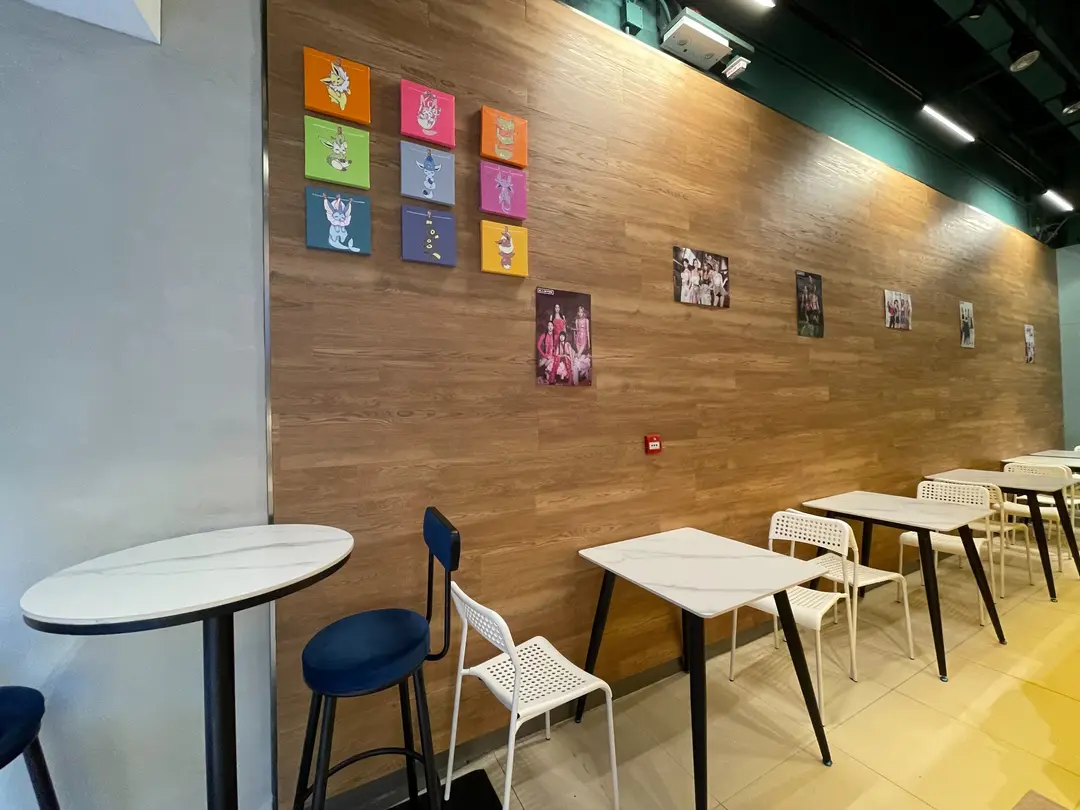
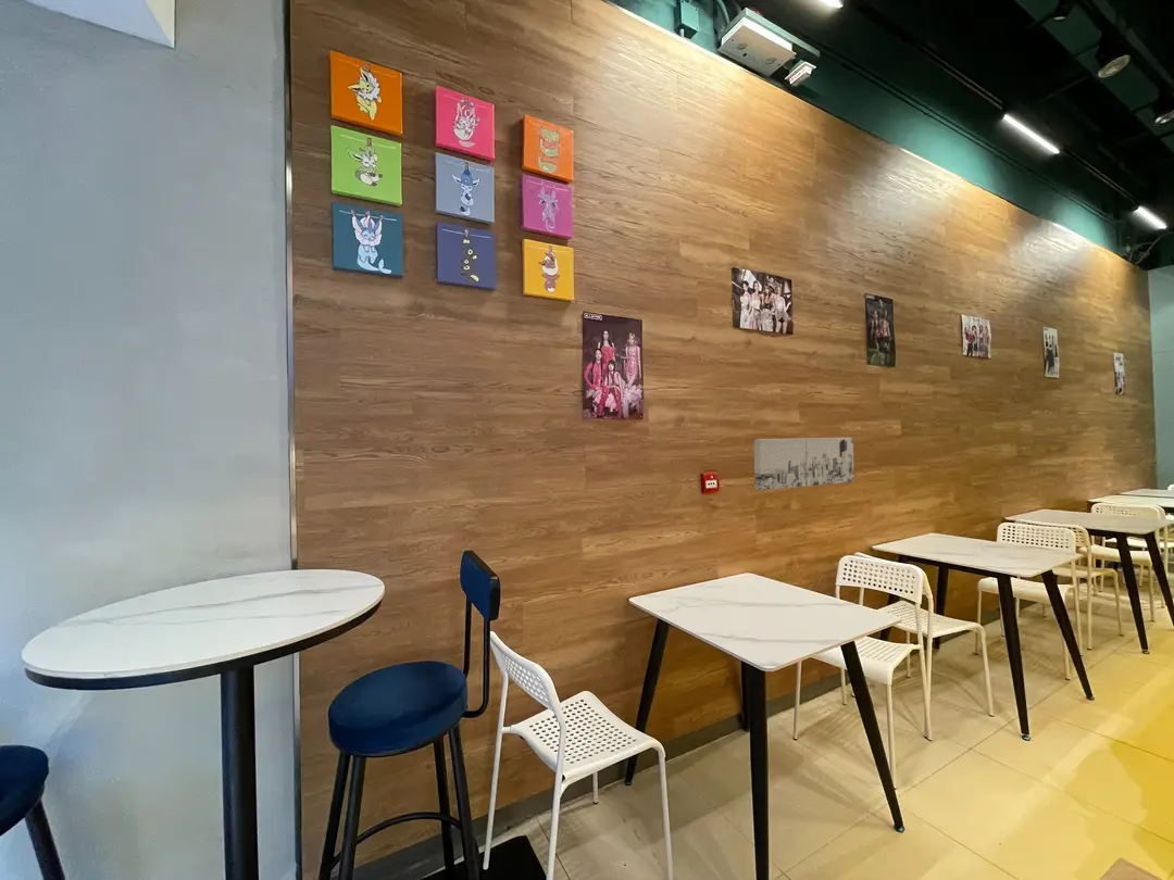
+ wall art [753,437,854,491]
